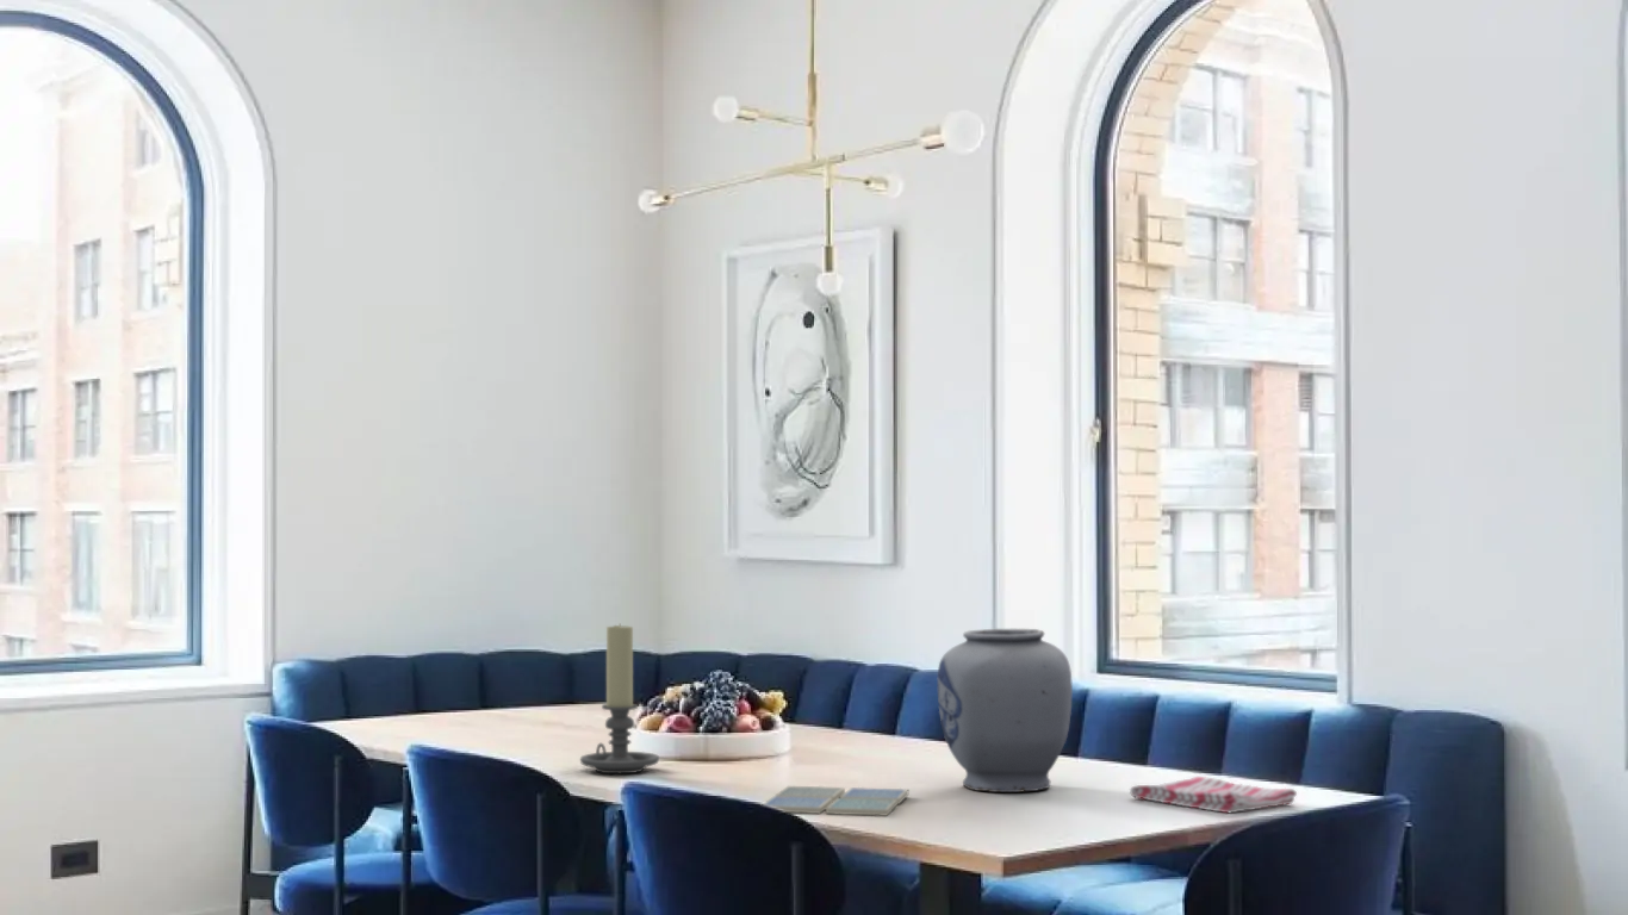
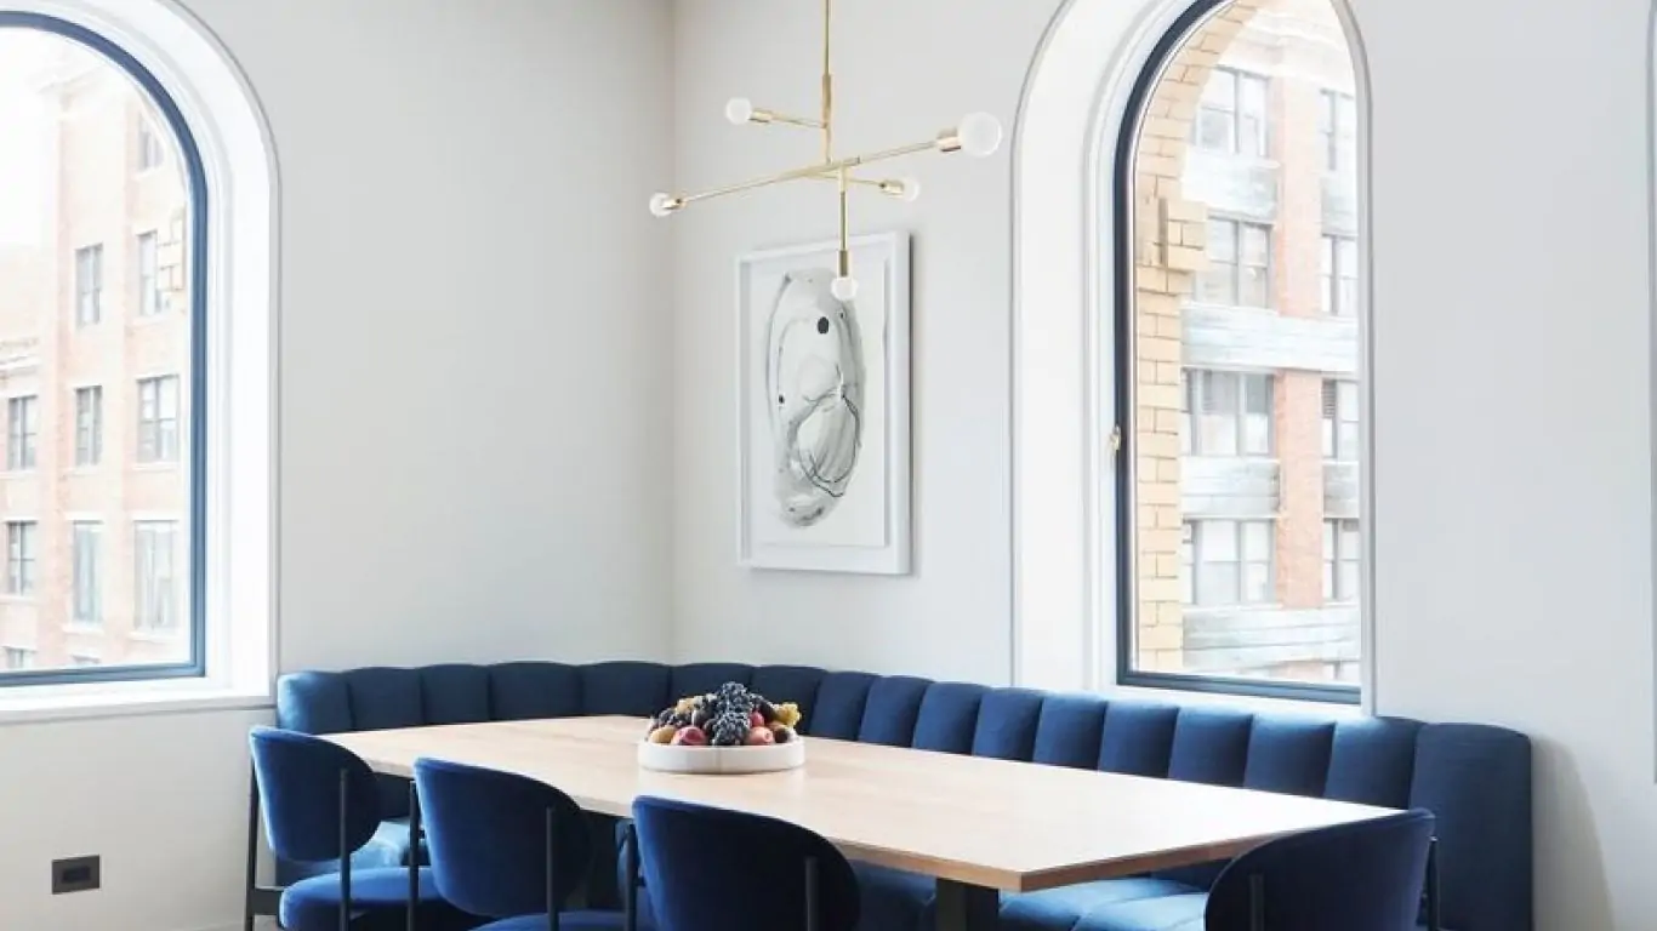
- dish towel [1129,776,1298,814]
- candle holder [579,622,660,774]
- vase [937,628,1074,793]
- drink coaster [762,785,909,817]
